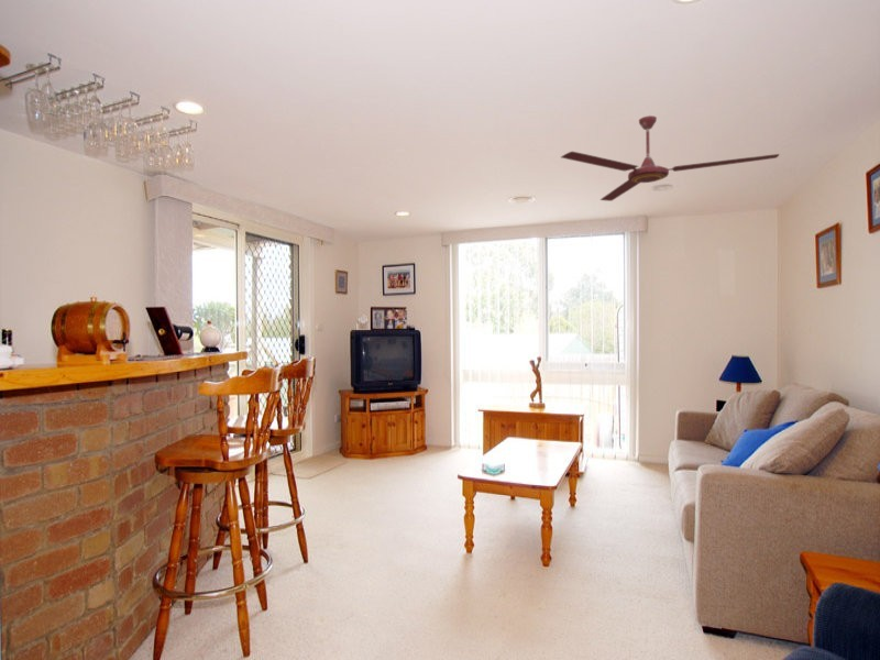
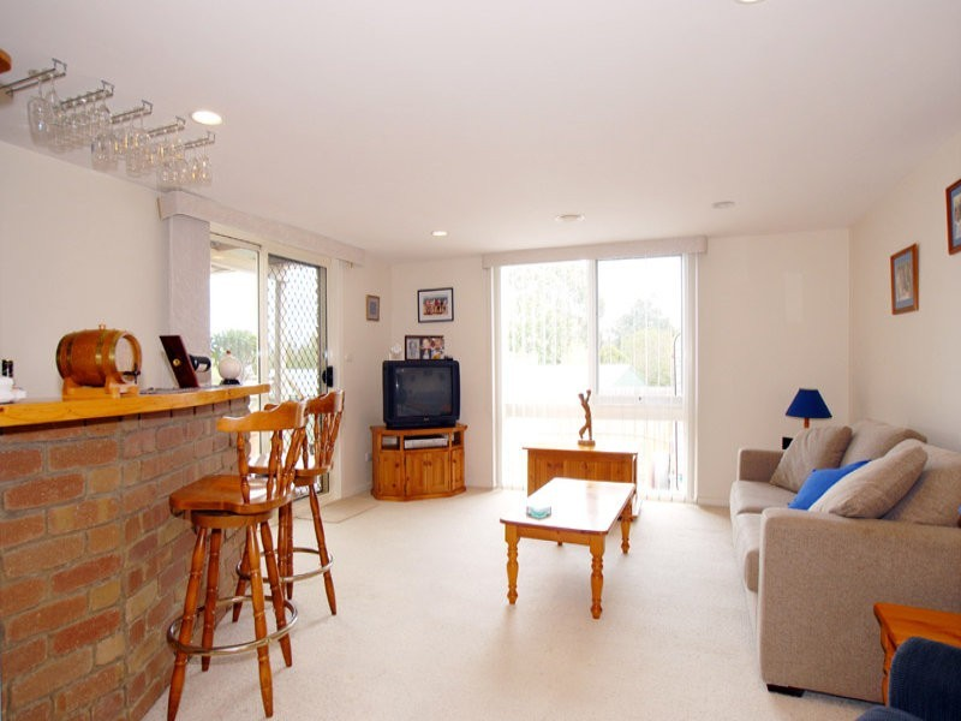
- ceiling fan [560,114,780,202]
